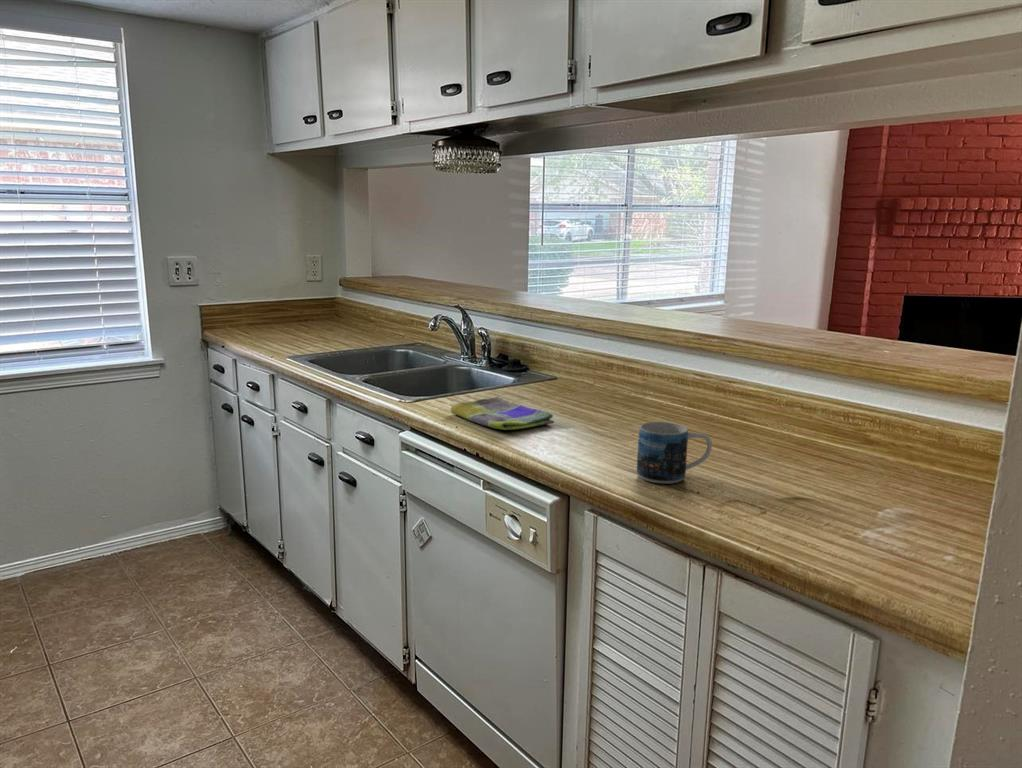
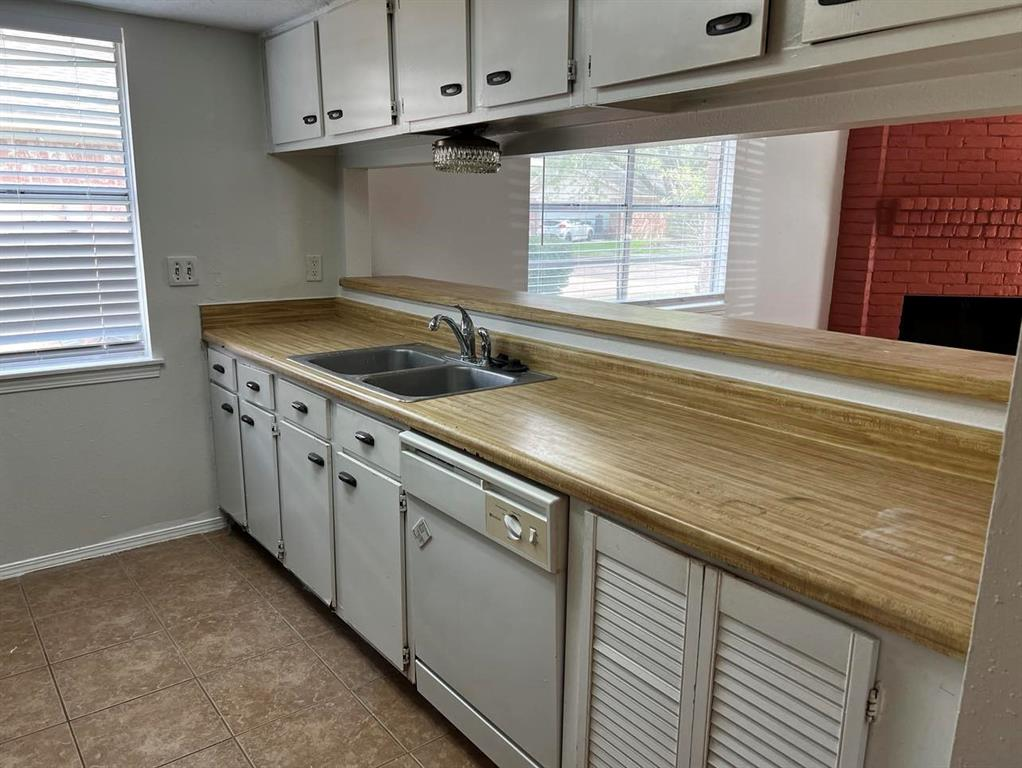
- dish towel [450,396,555,431]
- mug [636,421,713,485]
